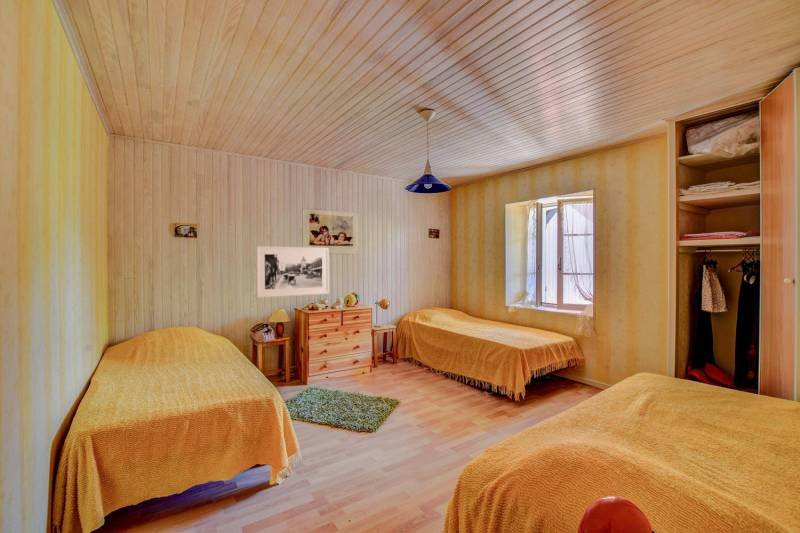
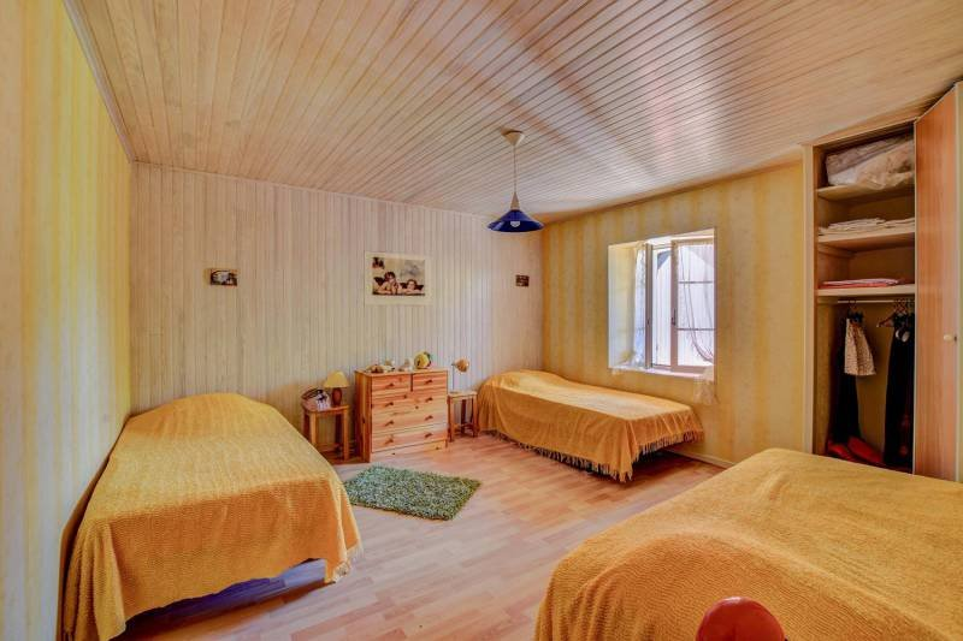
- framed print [255,245,330,299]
